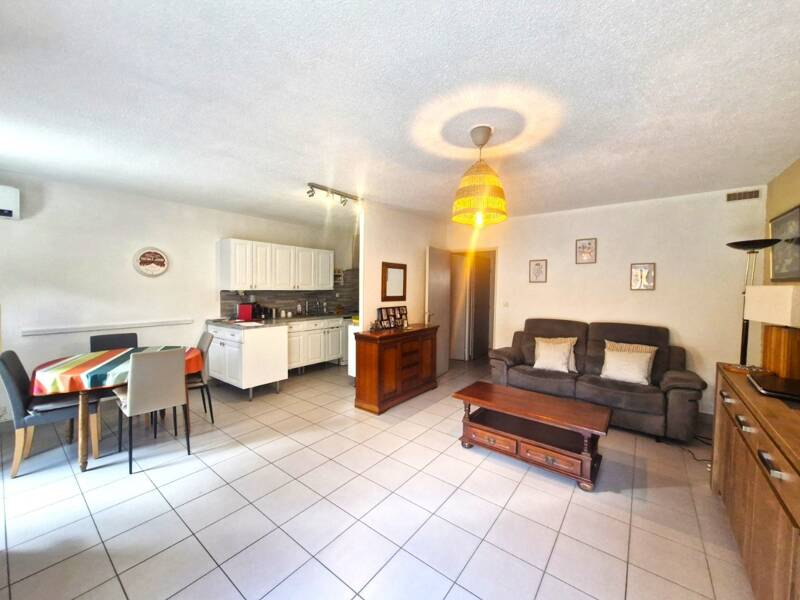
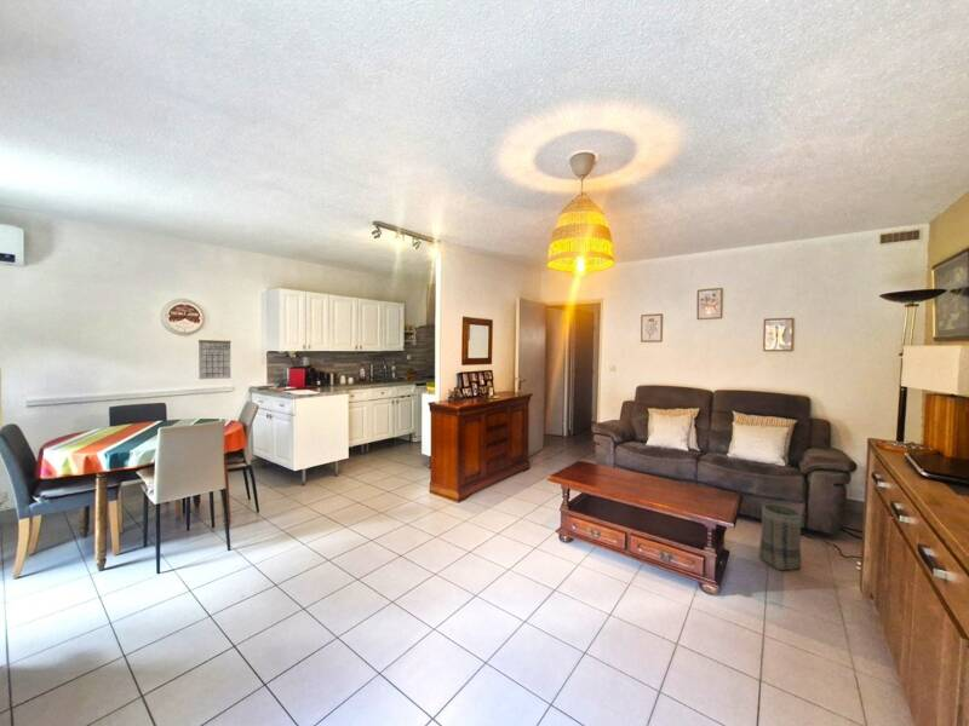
+ calendar [197,332,233,380]
+ basket [757,502,803,571]
